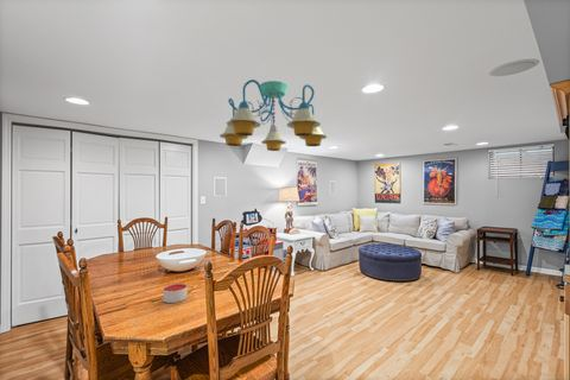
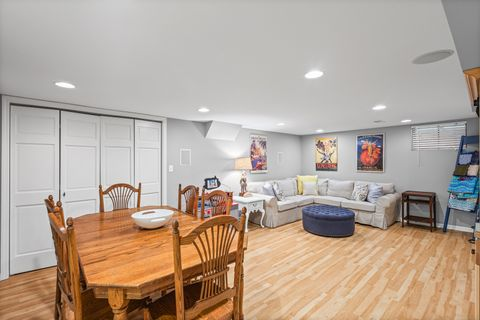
- candle [162,283,188,304]
- chandelier [218,78,328,152]
